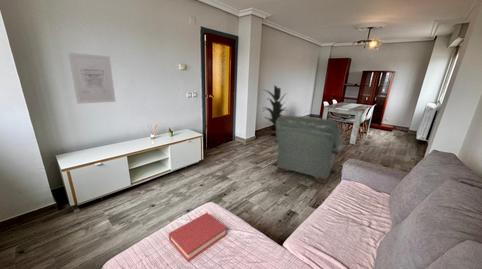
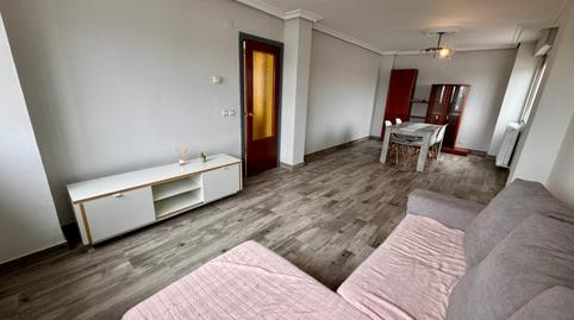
- wall art [67,52,116,105]
- armchair [273,114,344,185]
- hardback book [168,212,228,263]
- indoor plant [261,85,289,137]
